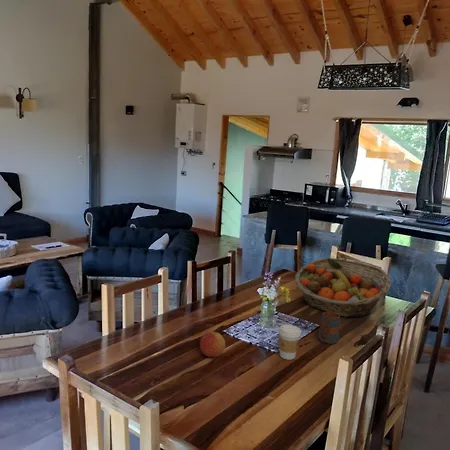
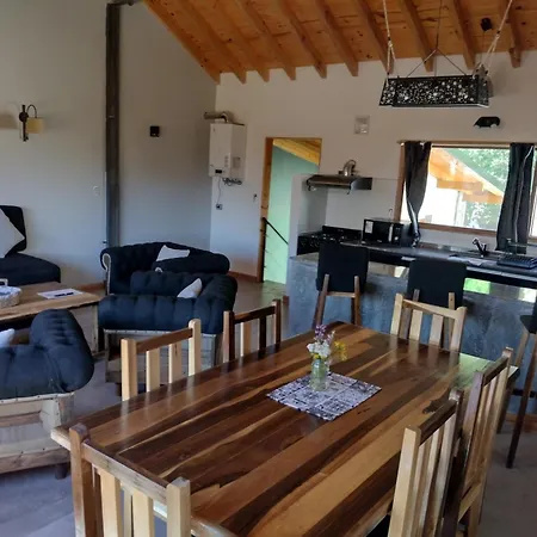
- apple [199,330,226,358]
- fruit basket [294,257,392,318]
- coffee cup [277,324,302,361]
- mug [318,311,341,345]
